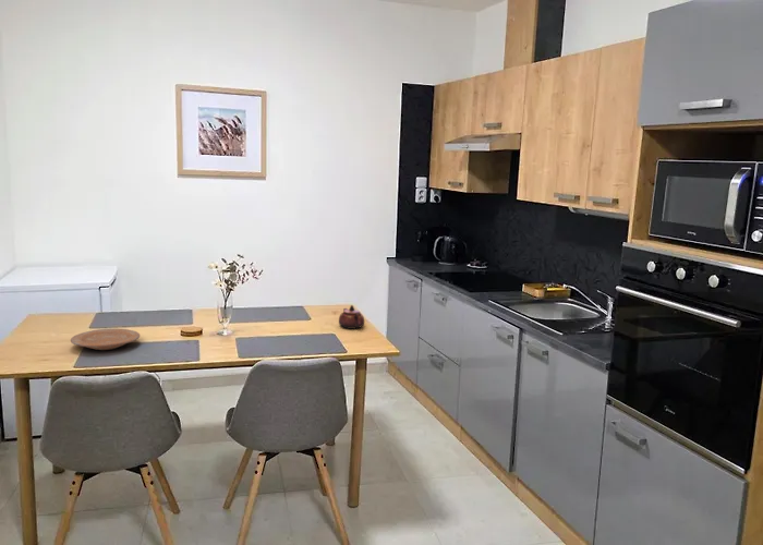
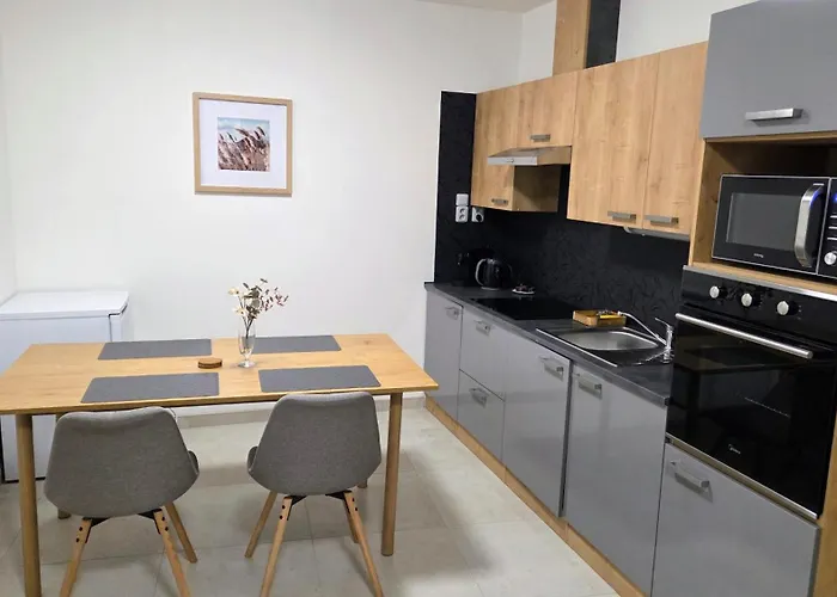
- plate [70,327,141,351]
- teapot [338,304,365,330]
